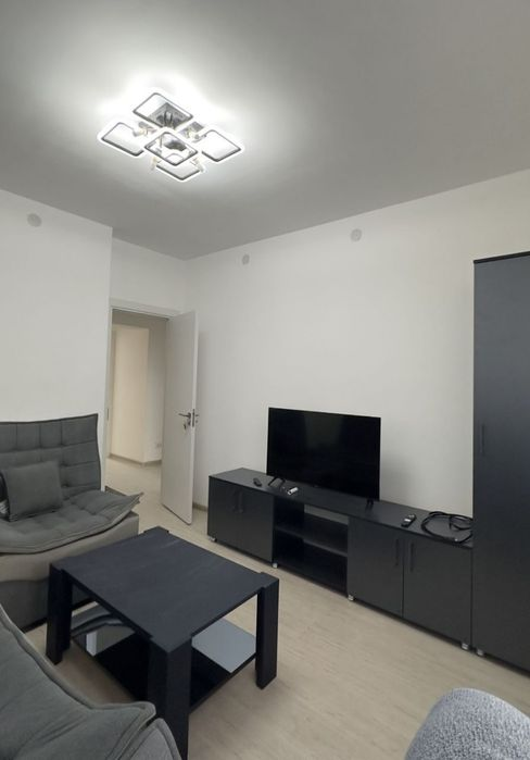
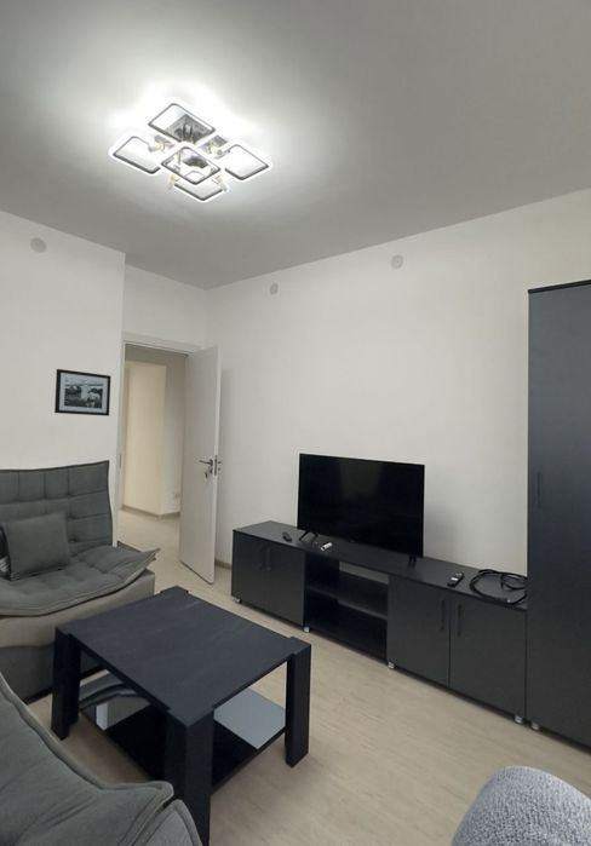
+ picture frame [53,368,111,418]
